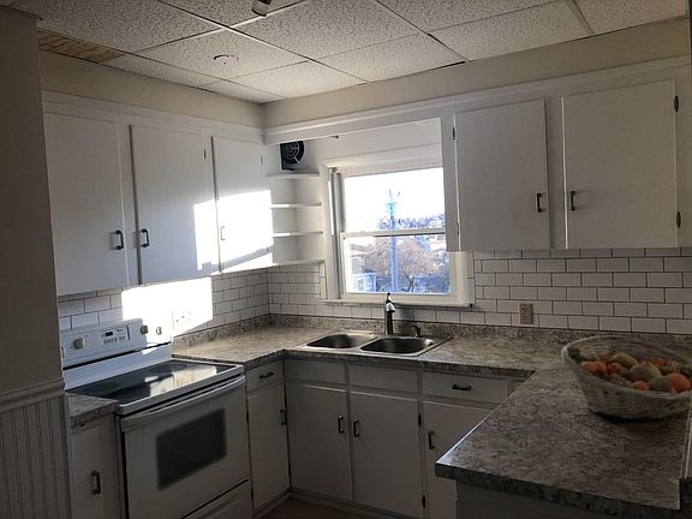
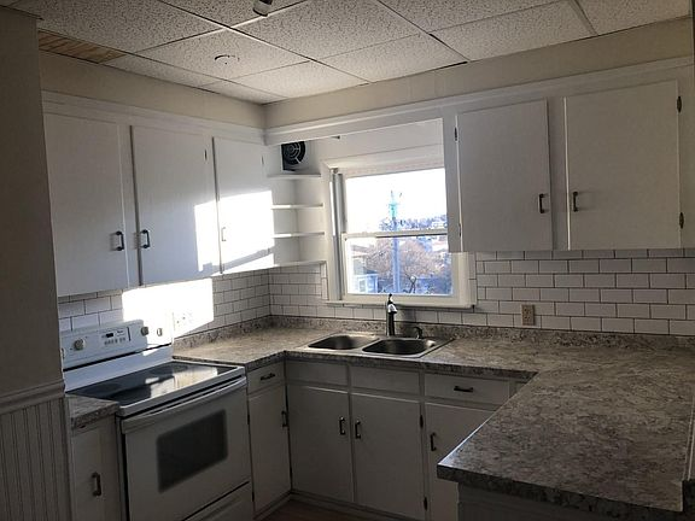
- fruit basket [560,334,692,422]
